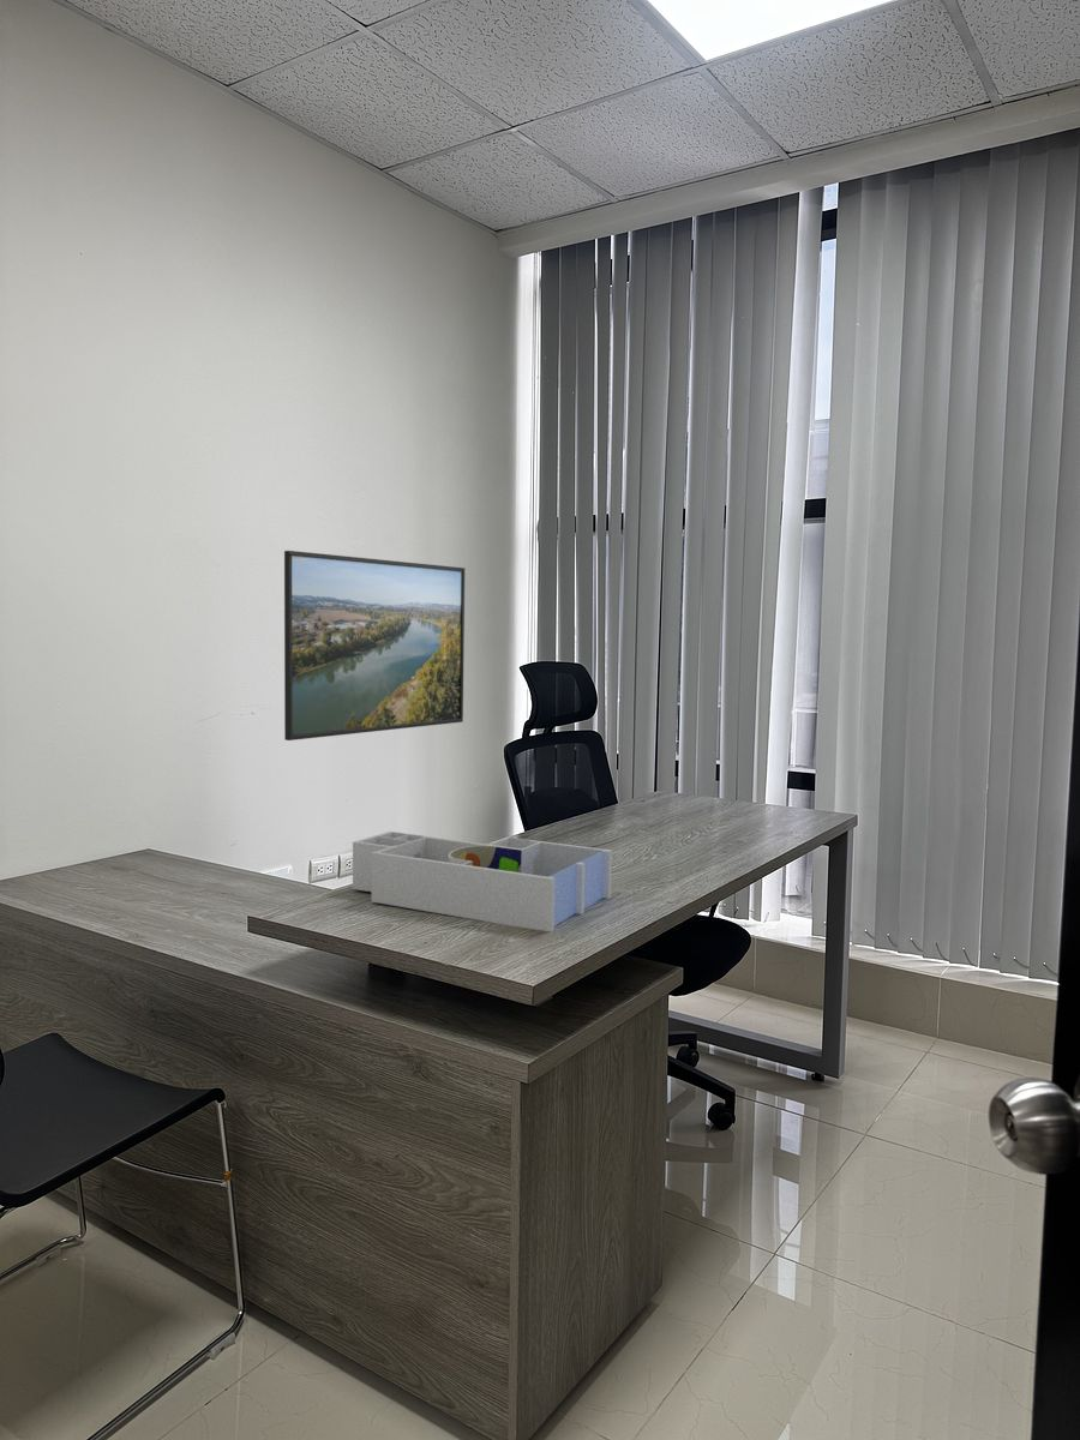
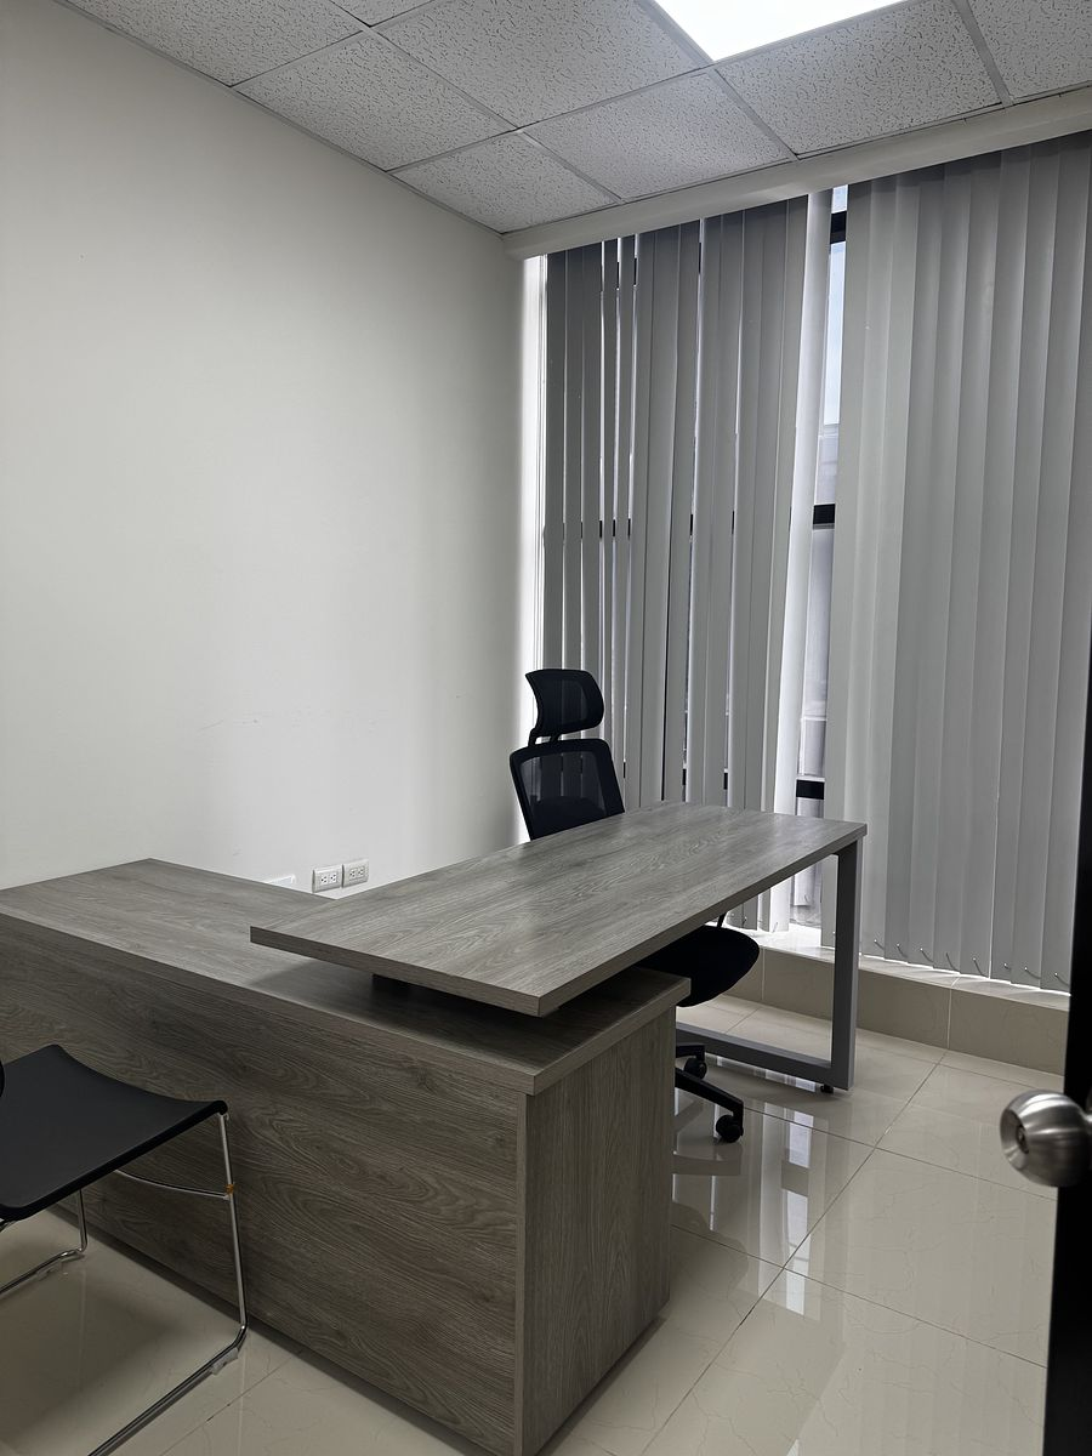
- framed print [283,550,466,742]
- desk organizer [352,830,613,932]
